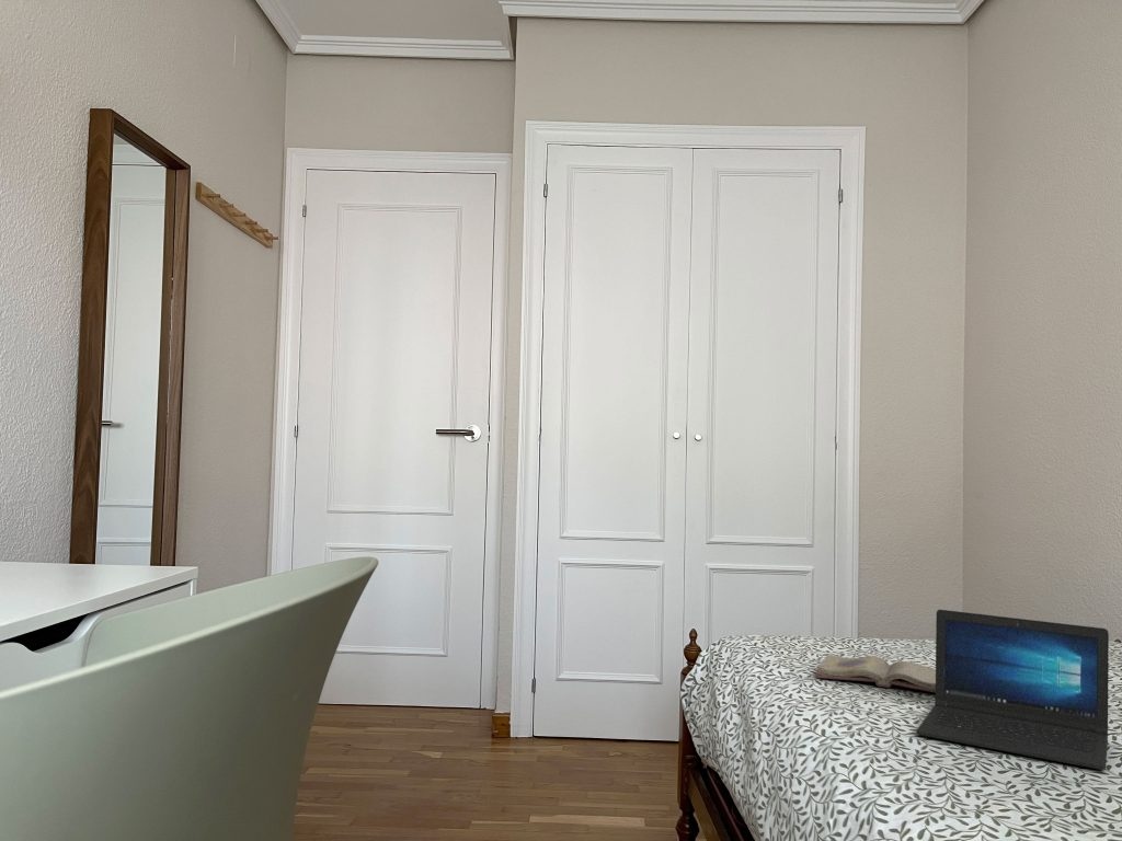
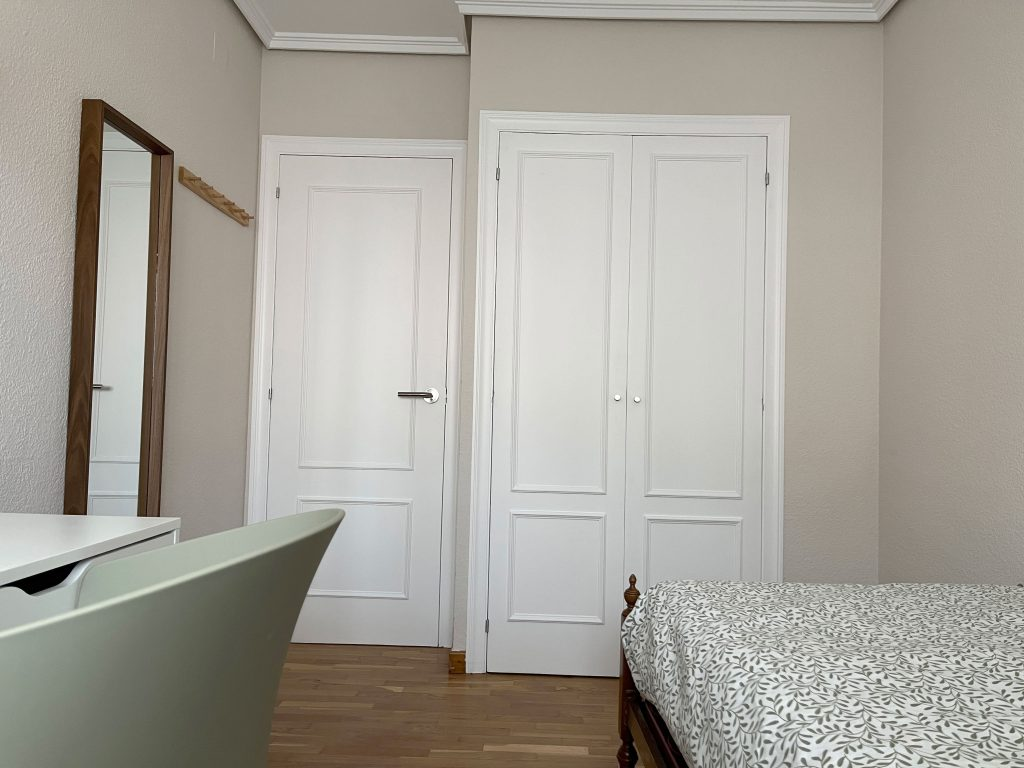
- diary [815,653,936,693]
- laptop [916,609,1110,771]
